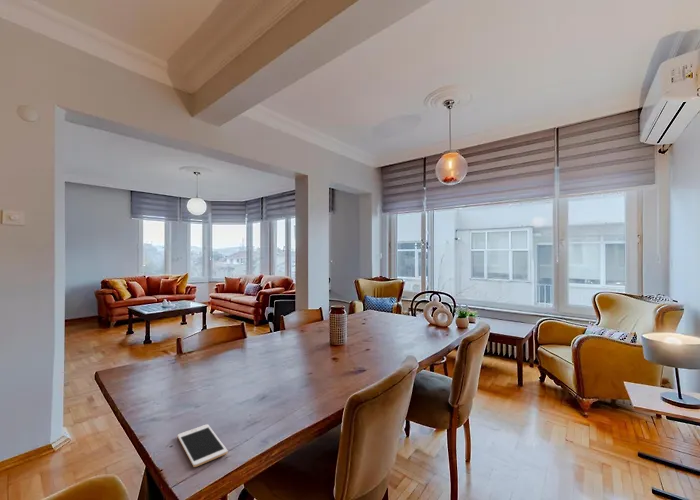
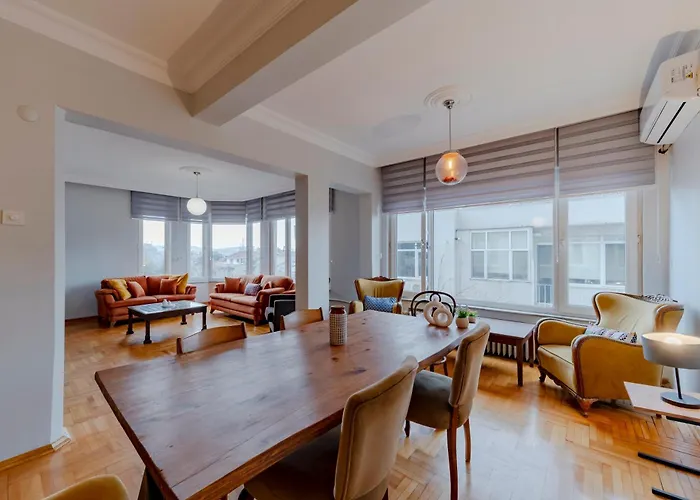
- cell phone [176,423,228,468]
